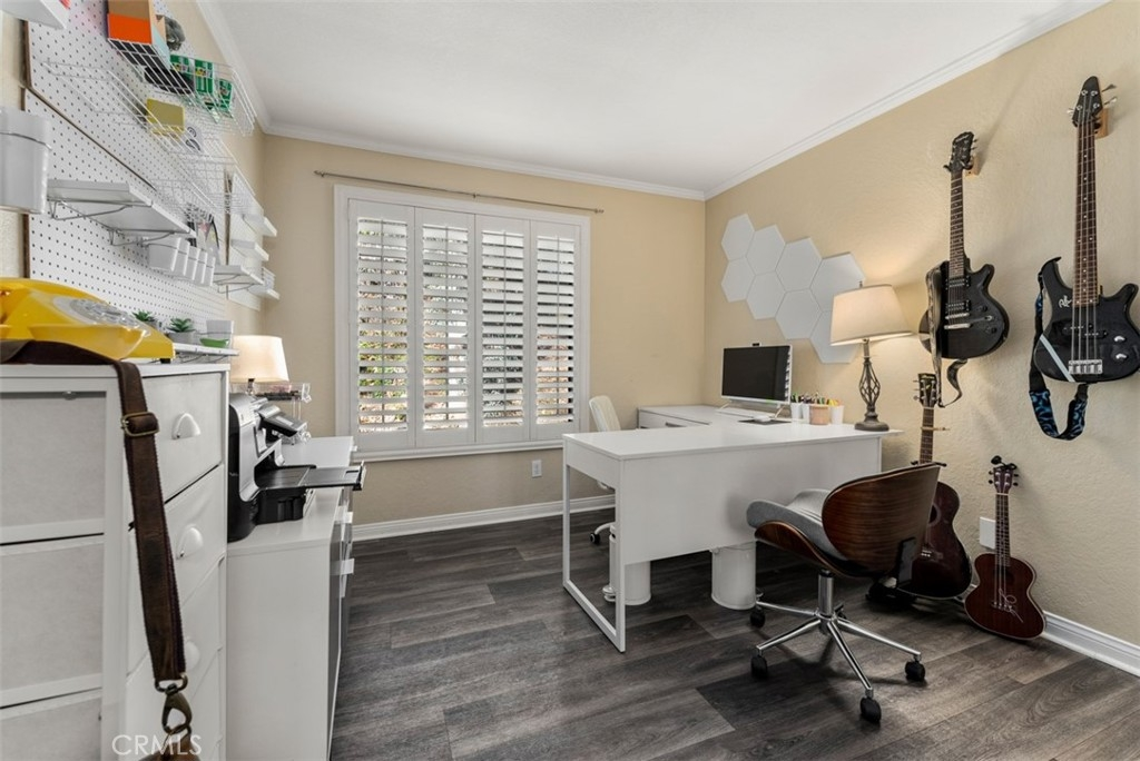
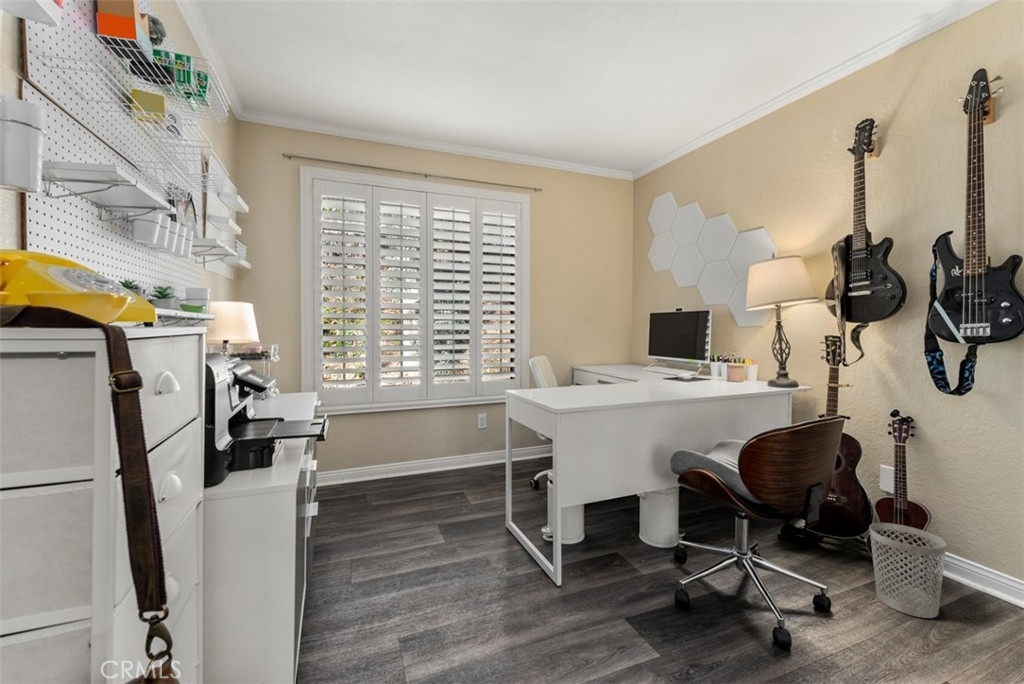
+ wastebasket [869,522,947,619]
